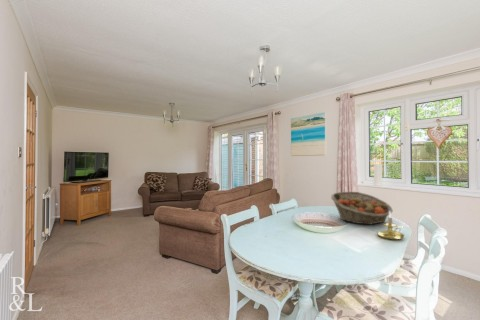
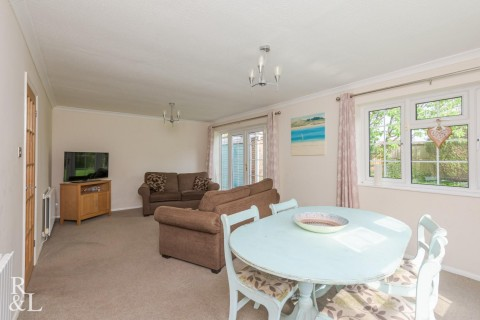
- fruit basket [330,191,393,225]
- candle holder [376,212,405,241]
